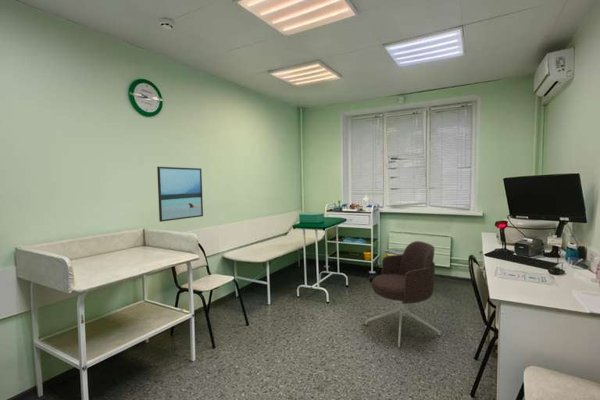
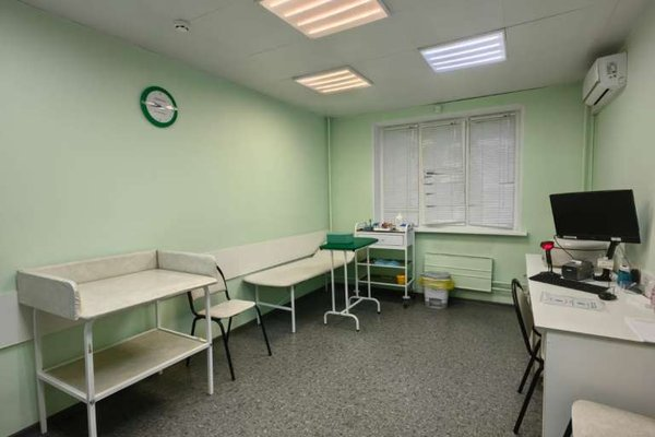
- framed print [156,166,204,223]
- office chair [364,240,441,349]
